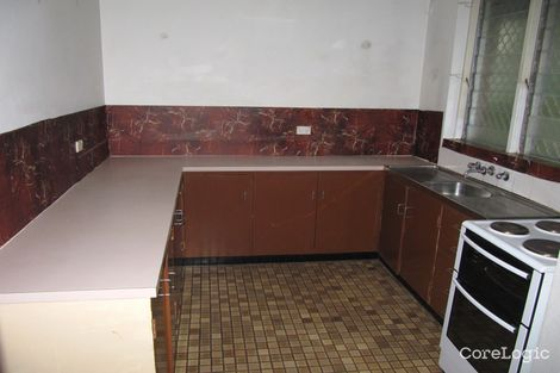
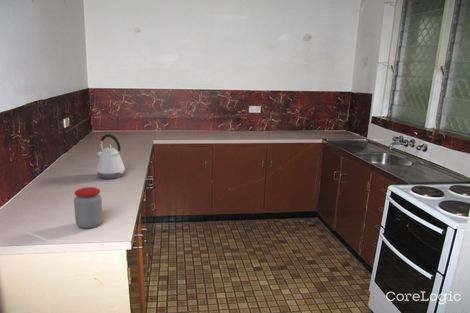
+ kettle [95,133,126,180]
+ jar [73,186,103,230]
